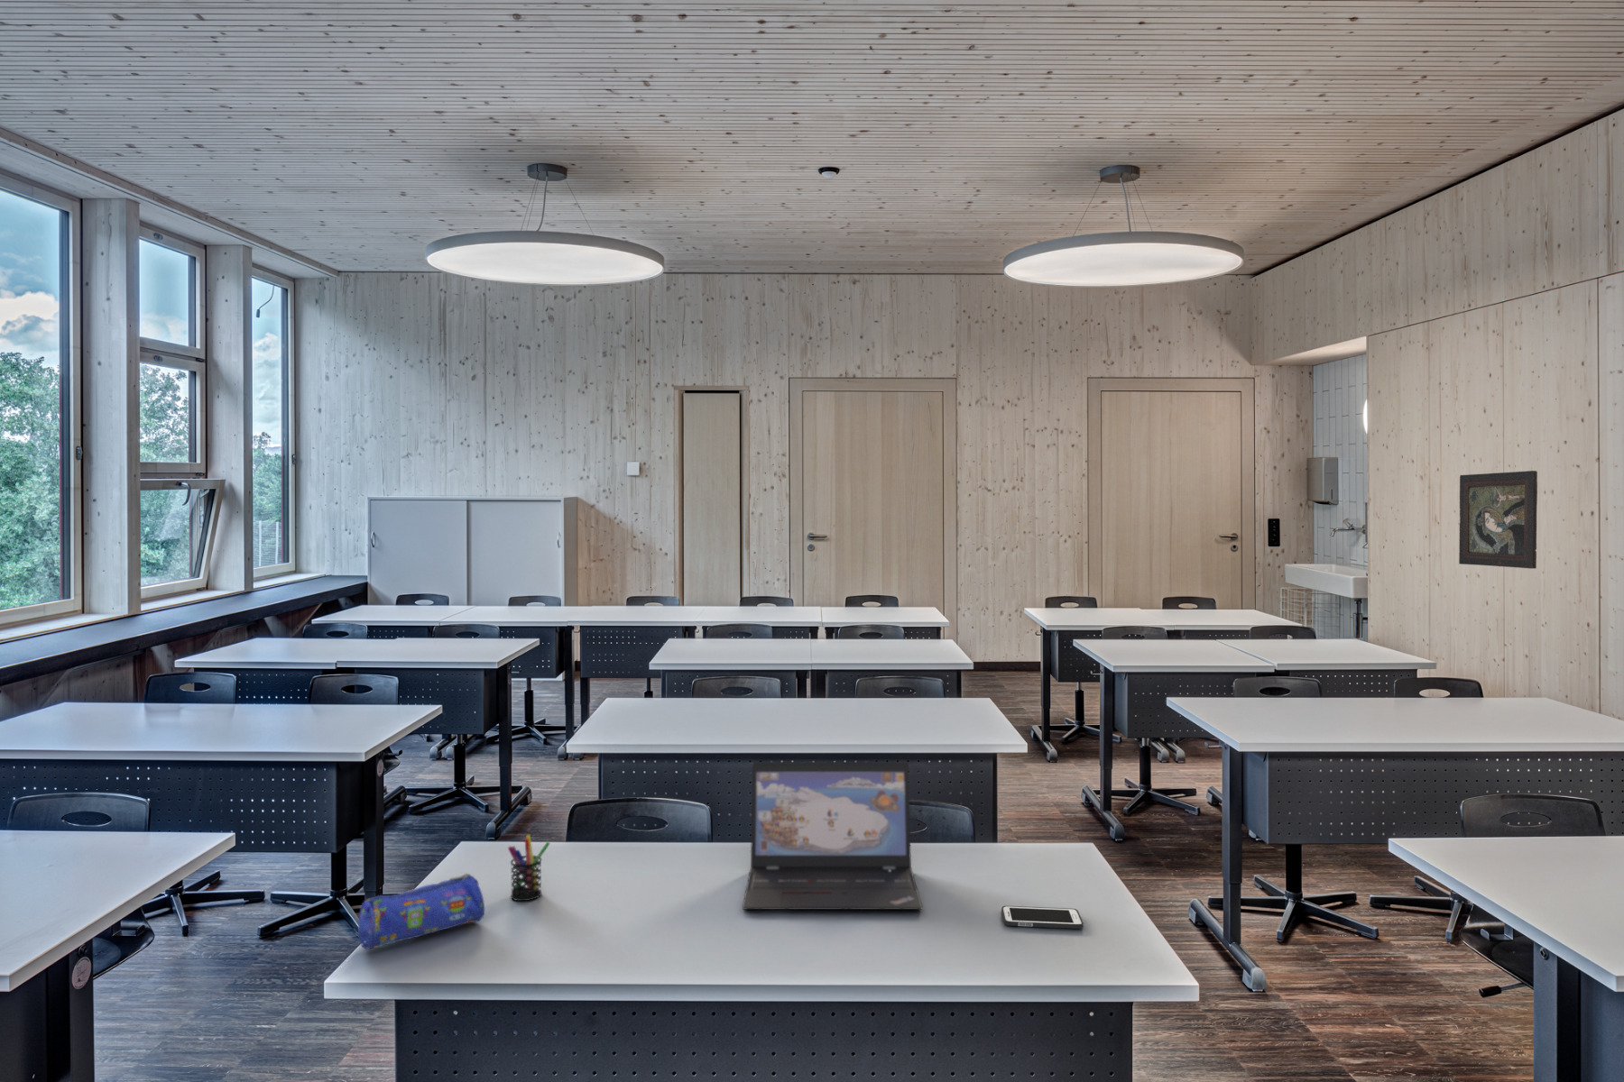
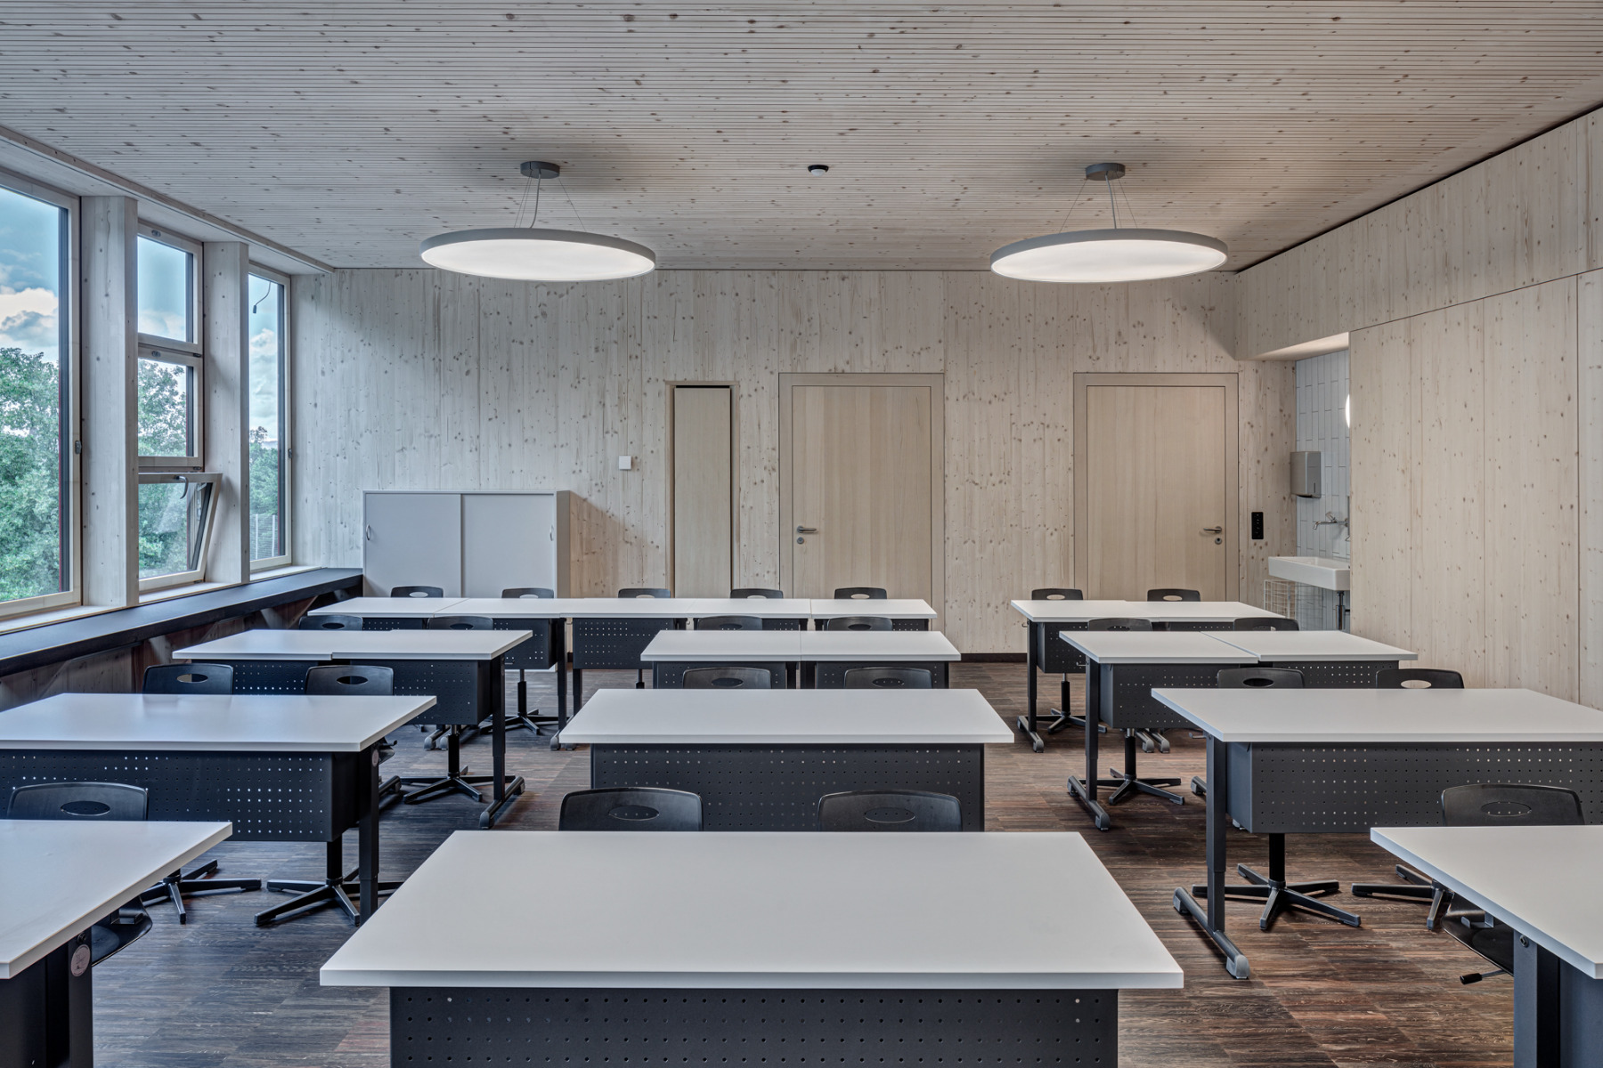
- framed painting [1458,470,1538,570]
- laptop [742,762,923,911]
- pen holder [507,834,551,902]
- pencil case [358,872,486,950]
- cell phone [1000,906,1084,930]
